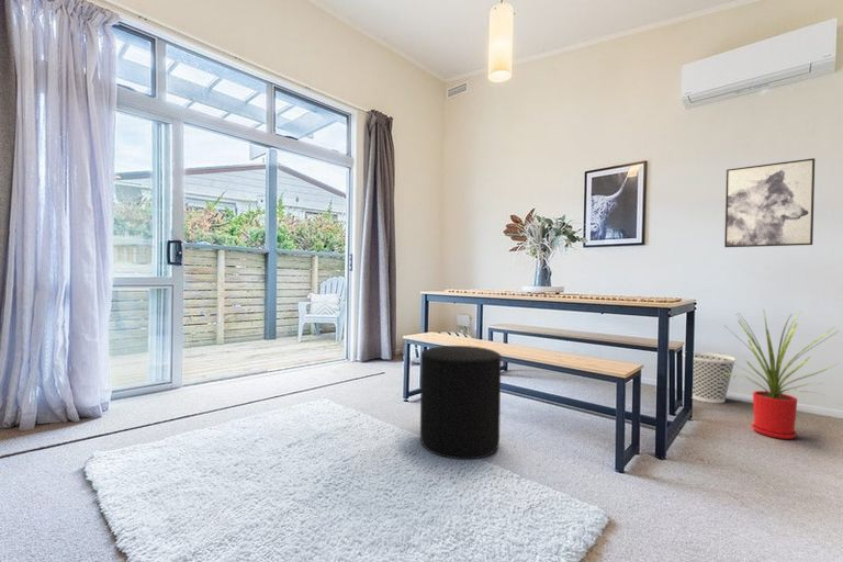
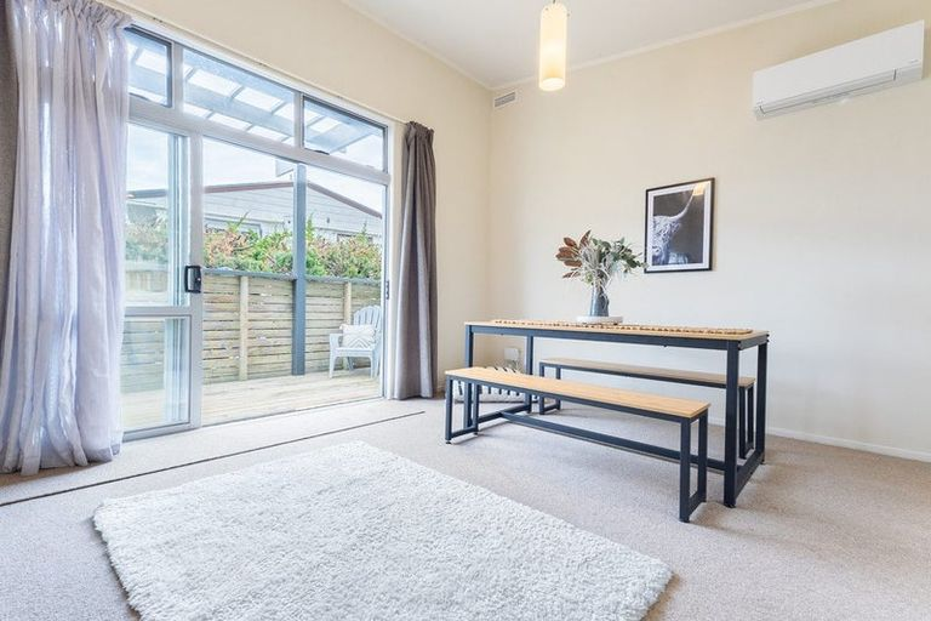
- wall art [723,157,816,248]
- house plant [719,310,839,440]
- wastebasket [682,351,737,404]
- stool [419,345,502,460]
